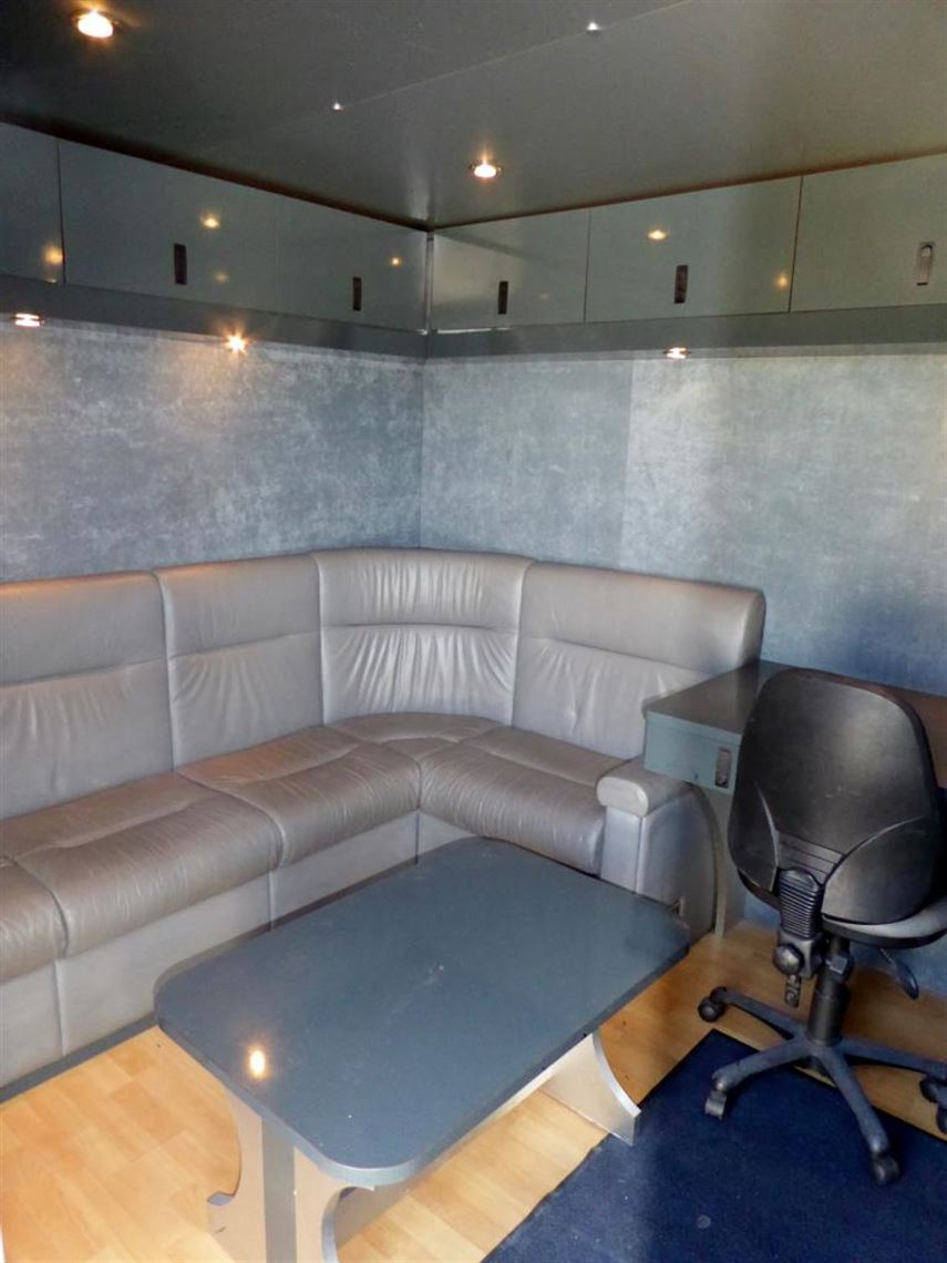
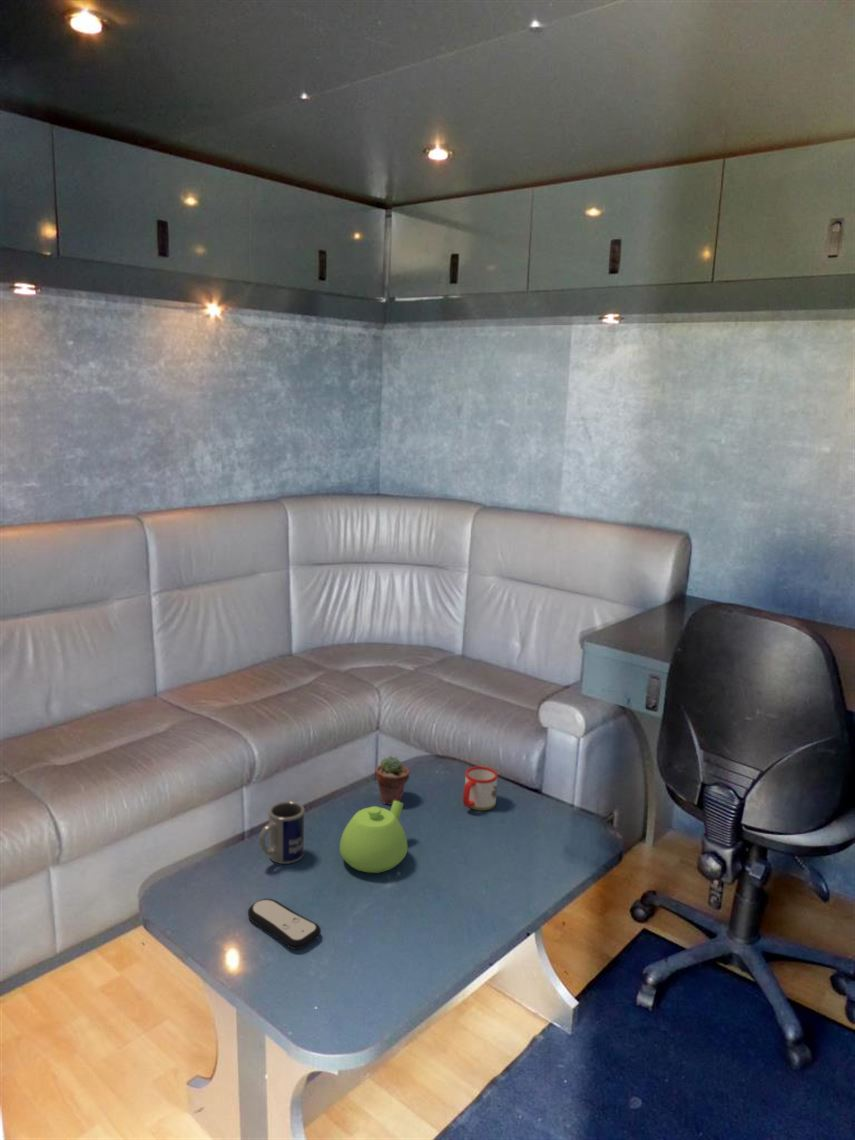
+ teapot [339,801,408,874]
+ mug [462,765,499,811]
+ potted succulent [374,755,411,806]
+ mug [258,800,306,865]
+ remote control [247,898,322,951]
